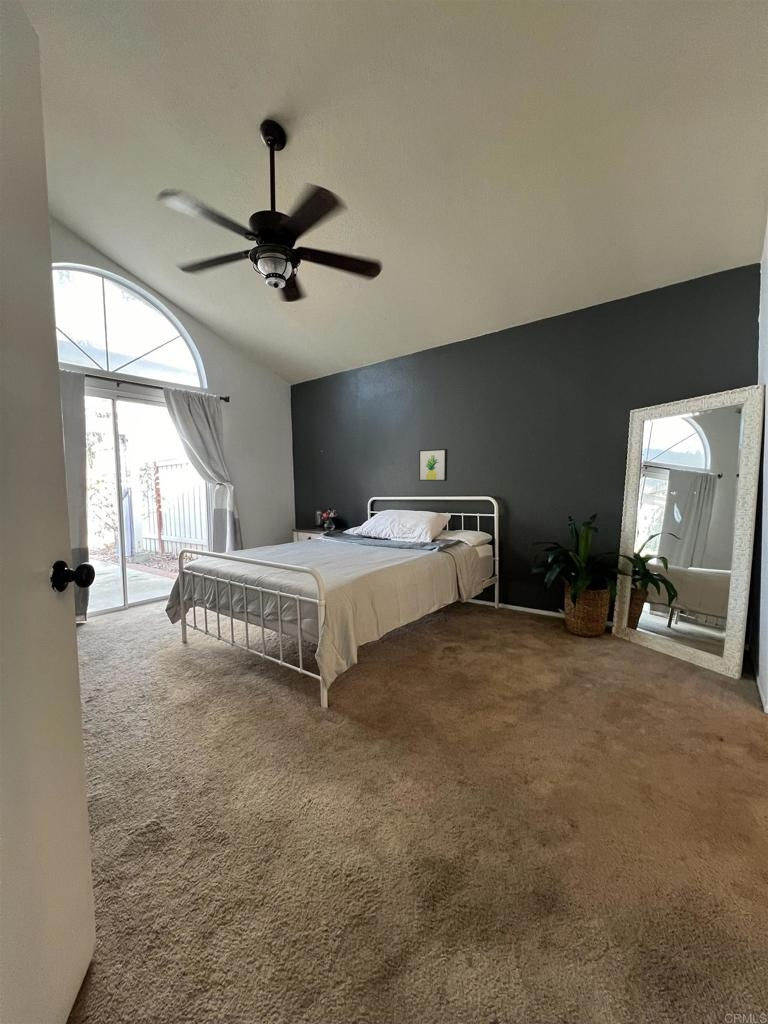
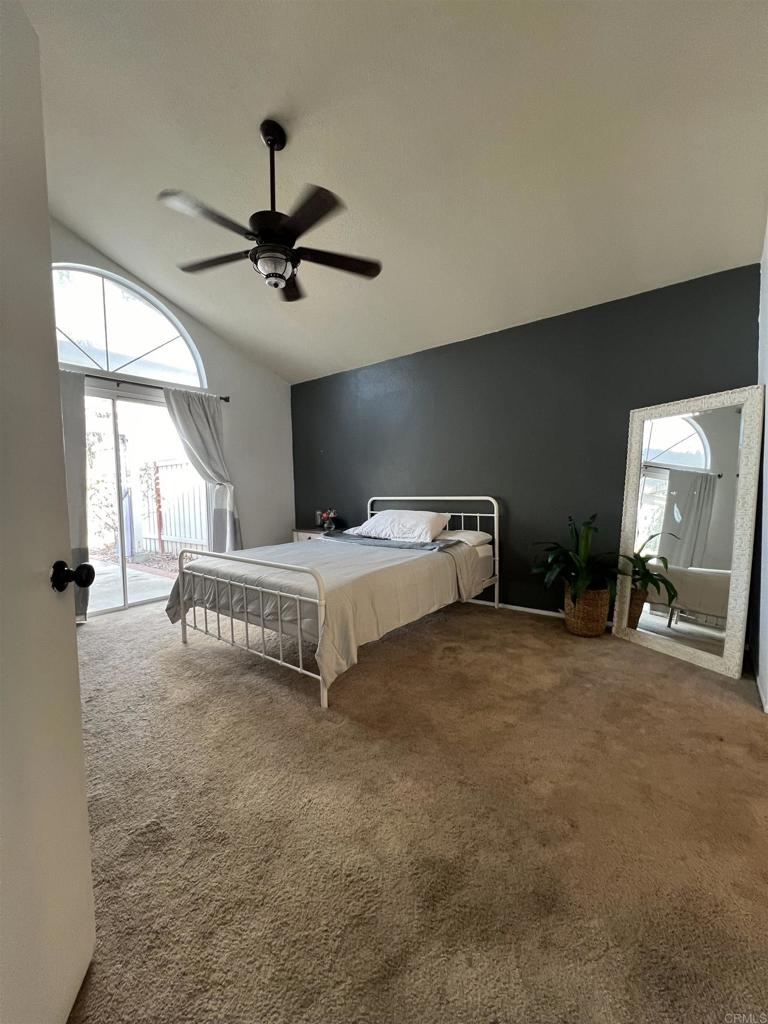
- wall art [418,448,448,482]
